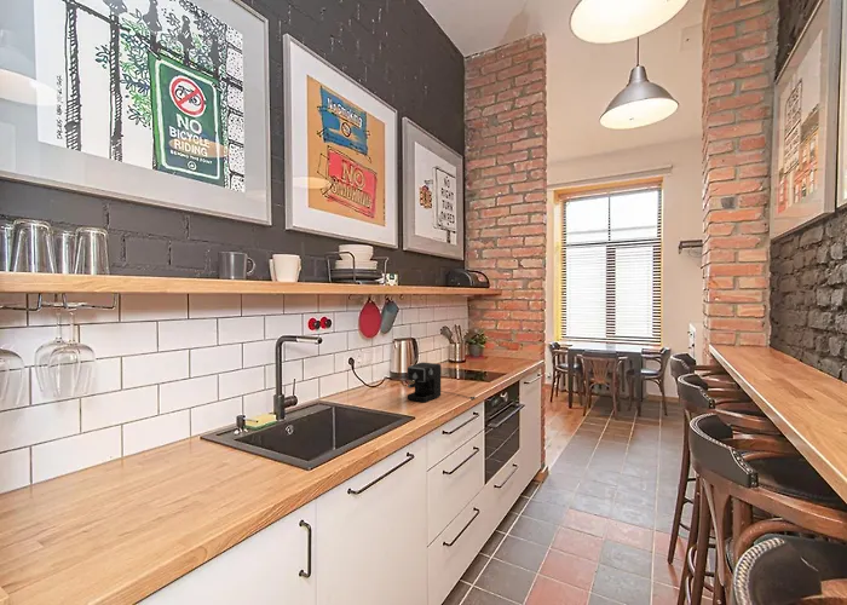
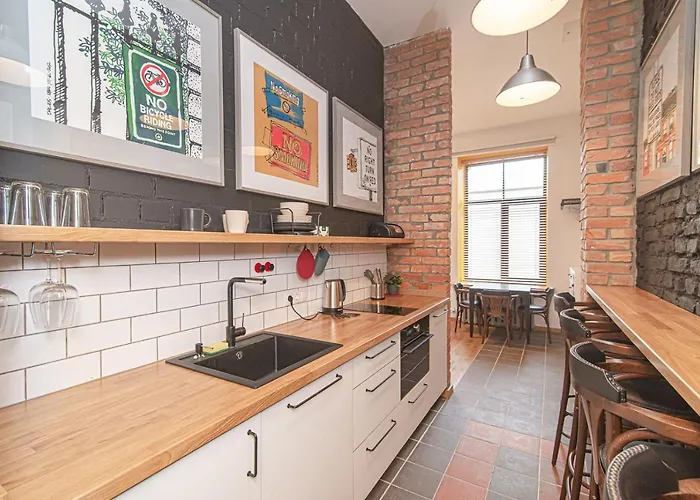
- coffee maker [405,362,476,403]
